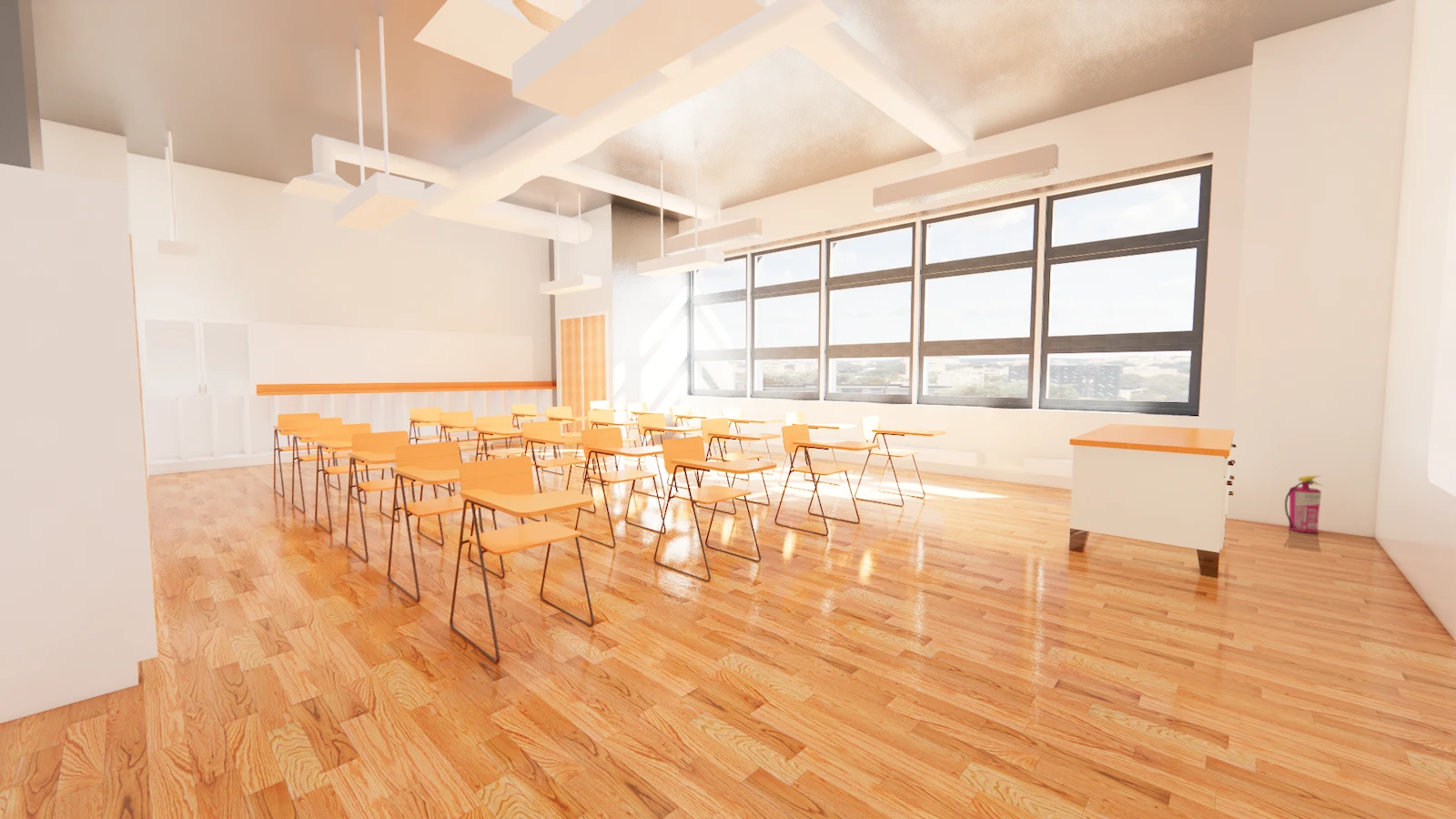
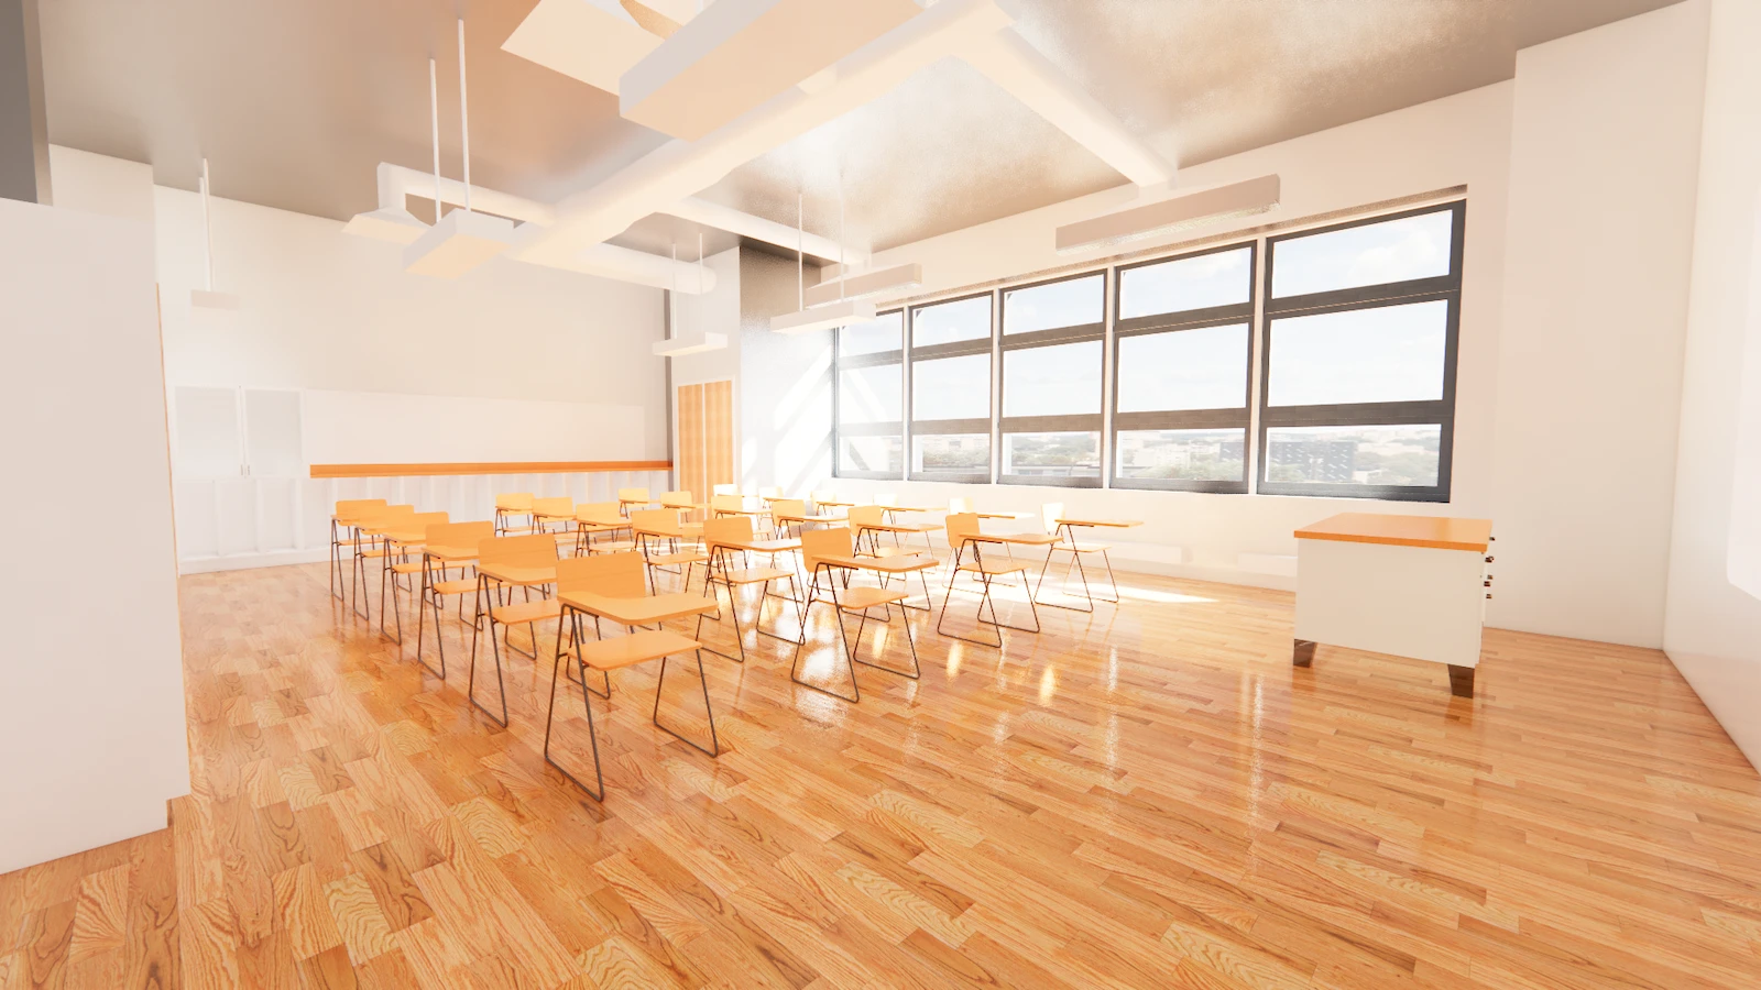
- fire extinguisher [1284,475,1322,534]
